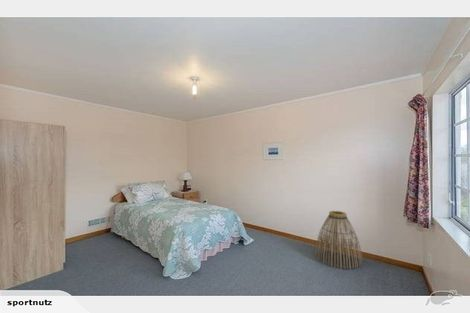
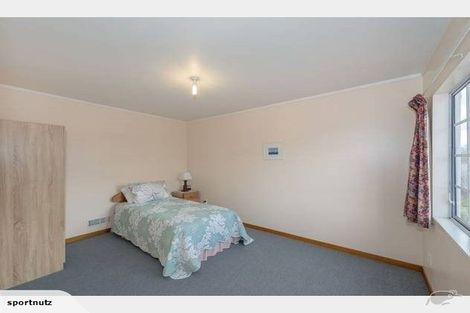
- basket [314,210,364,271]
